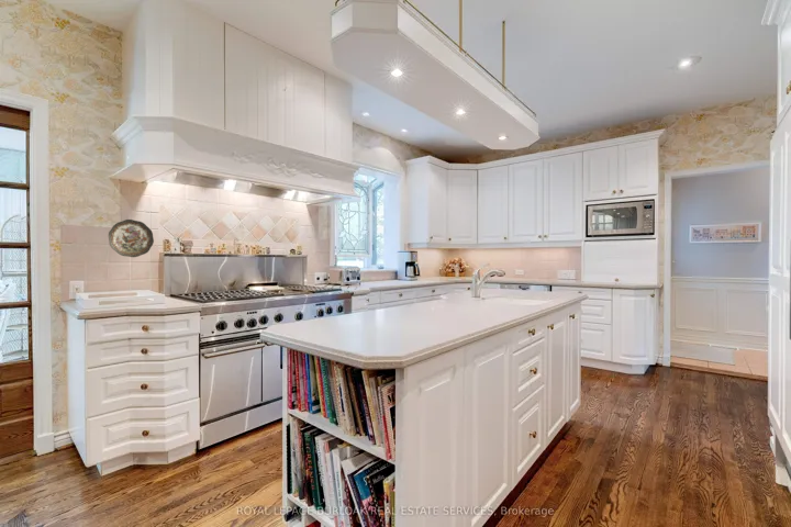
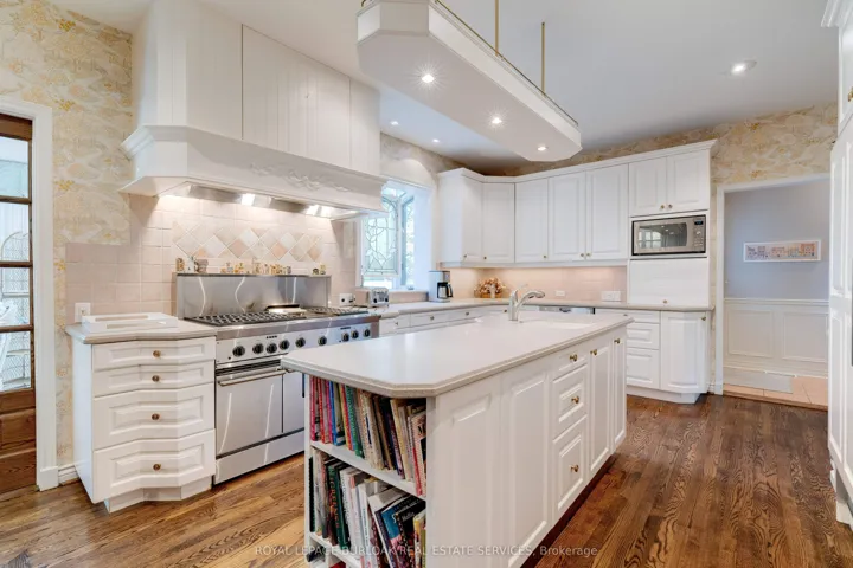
- decorative plate [108,218,155,258]
